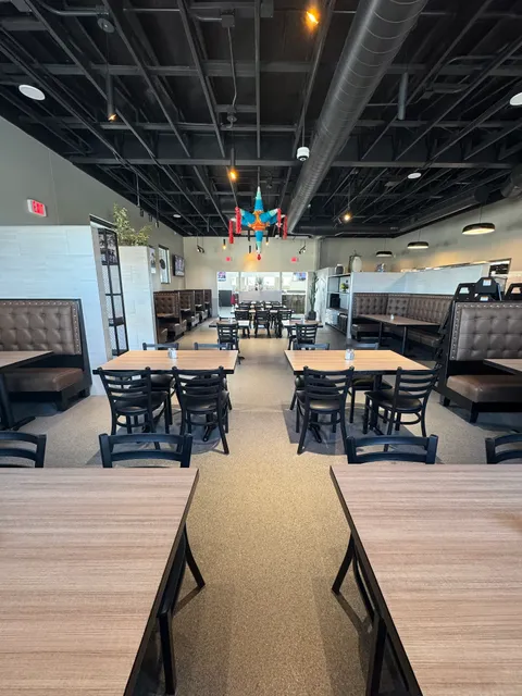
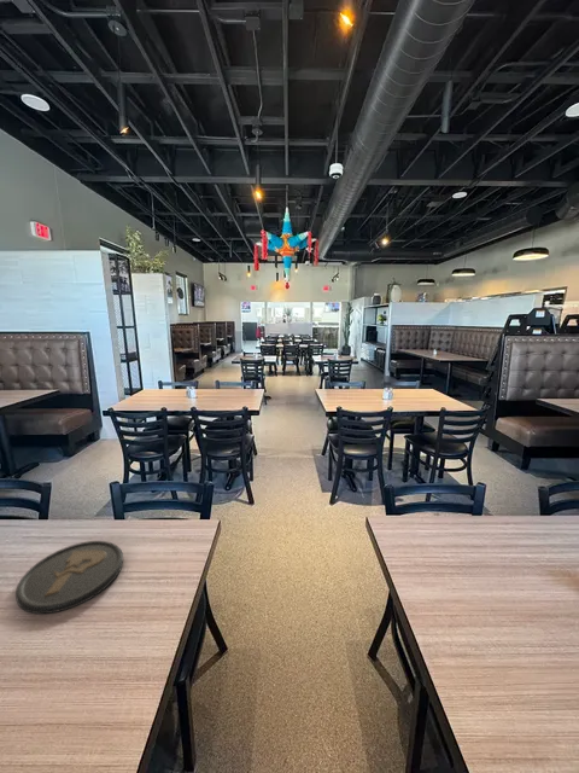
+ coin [14,540,124,615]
